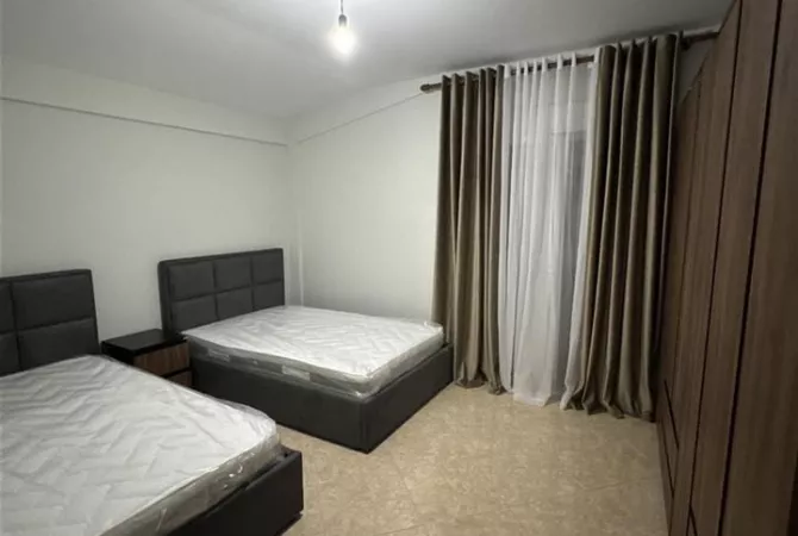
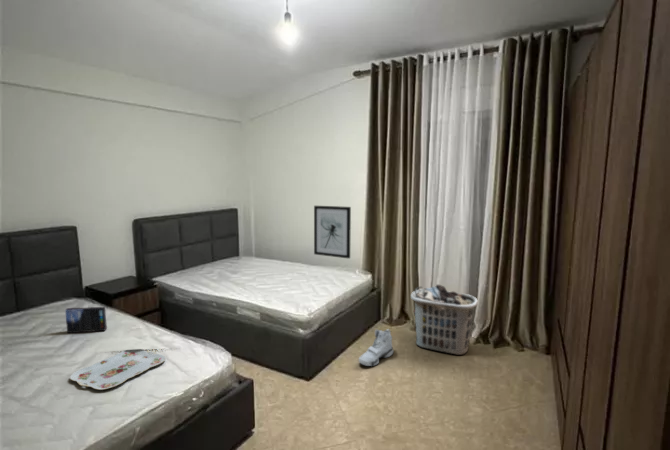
+ sneaker [358,328,394,367]
+ serving tray [69,348,167,391]
+ clothes hamper [410,283,479,356]
+ wall art [313,205,352,260]
+ hardback book [64,306,108,334]
